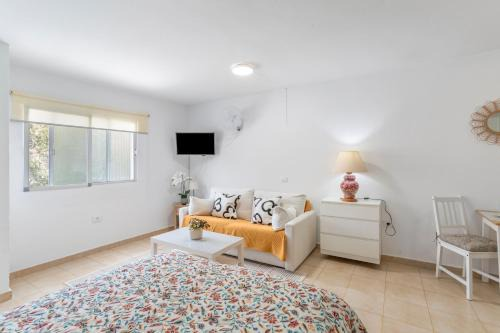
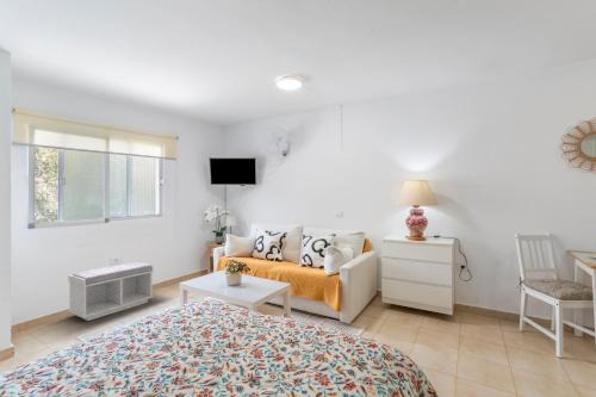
+ bench [67,261,155,322]
